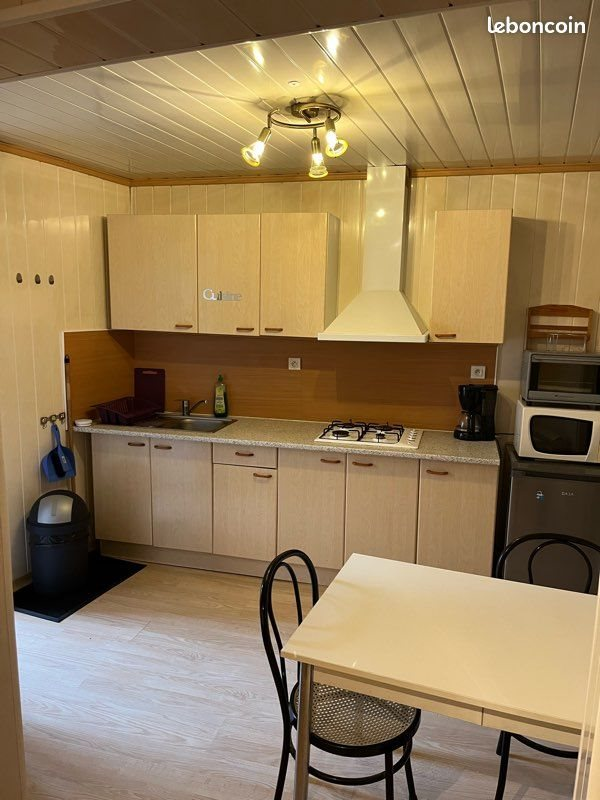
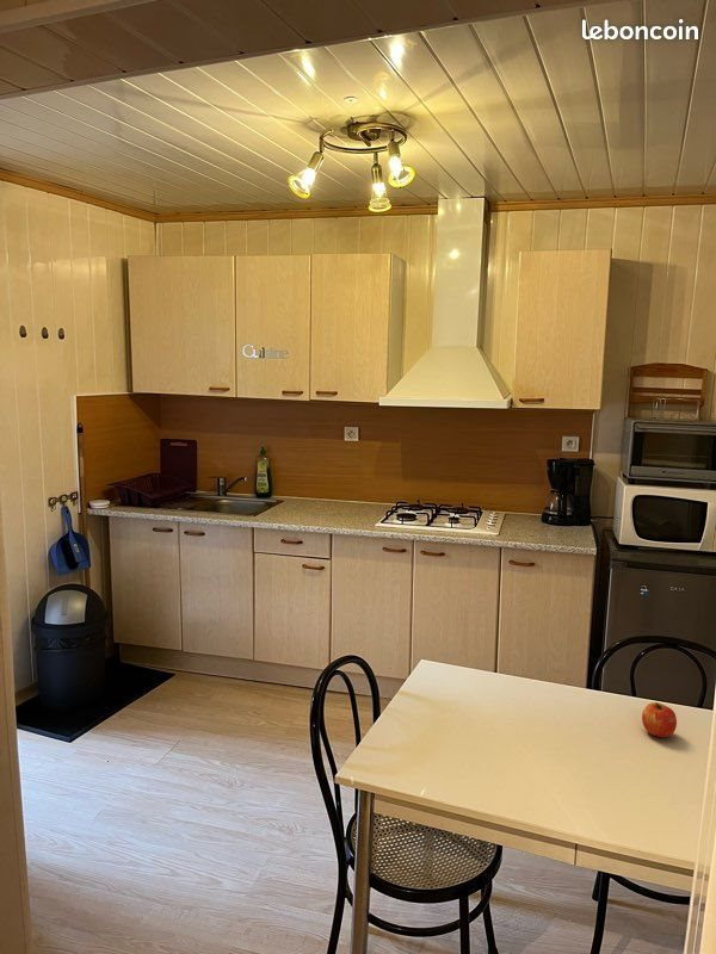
+ apple [641,701,678,738]
